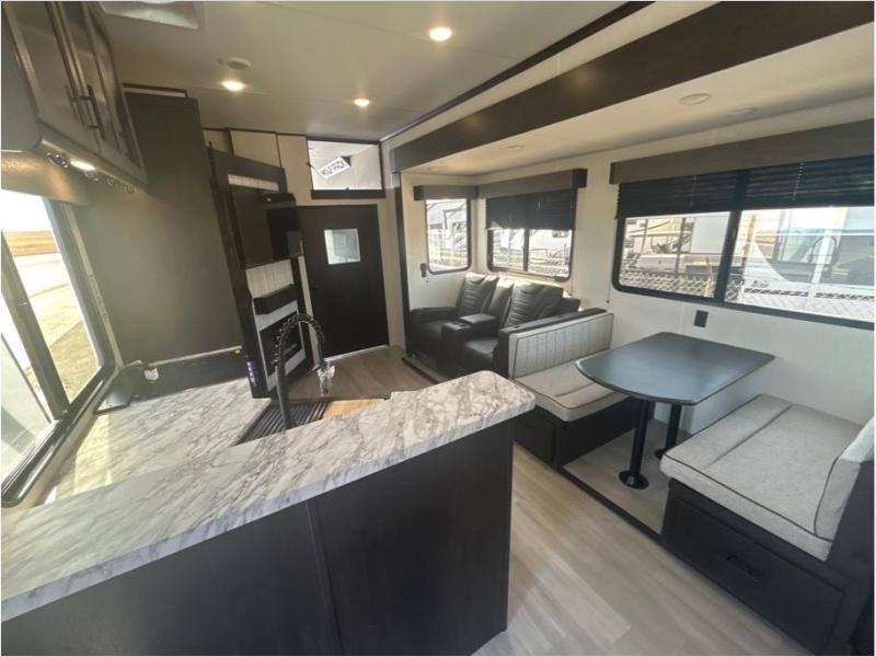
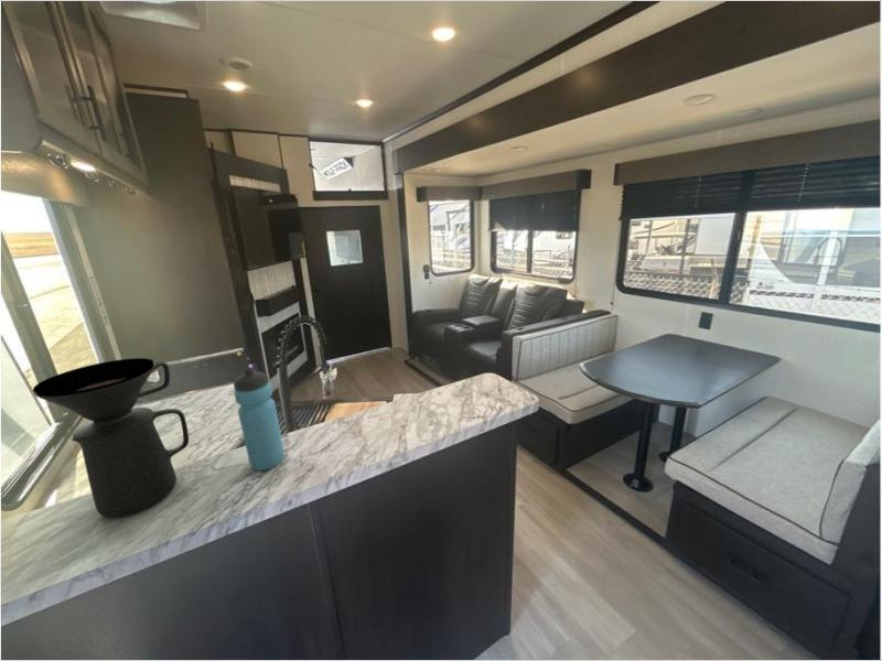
+ water bottle [233,366,286,472]
+ coffee maker [32,357,190,519]
